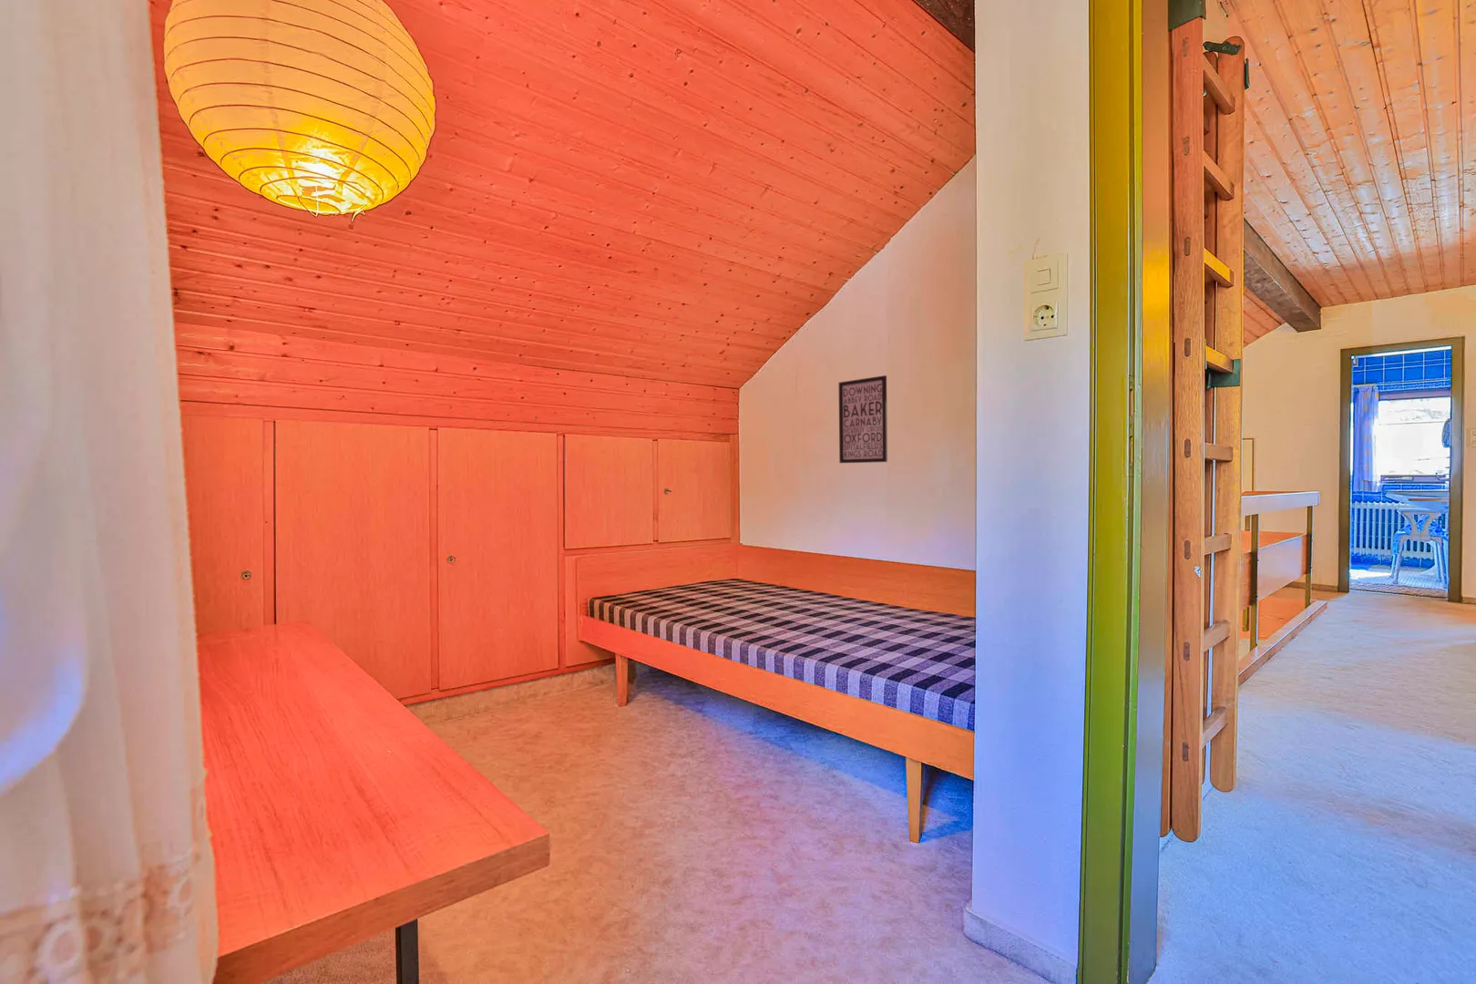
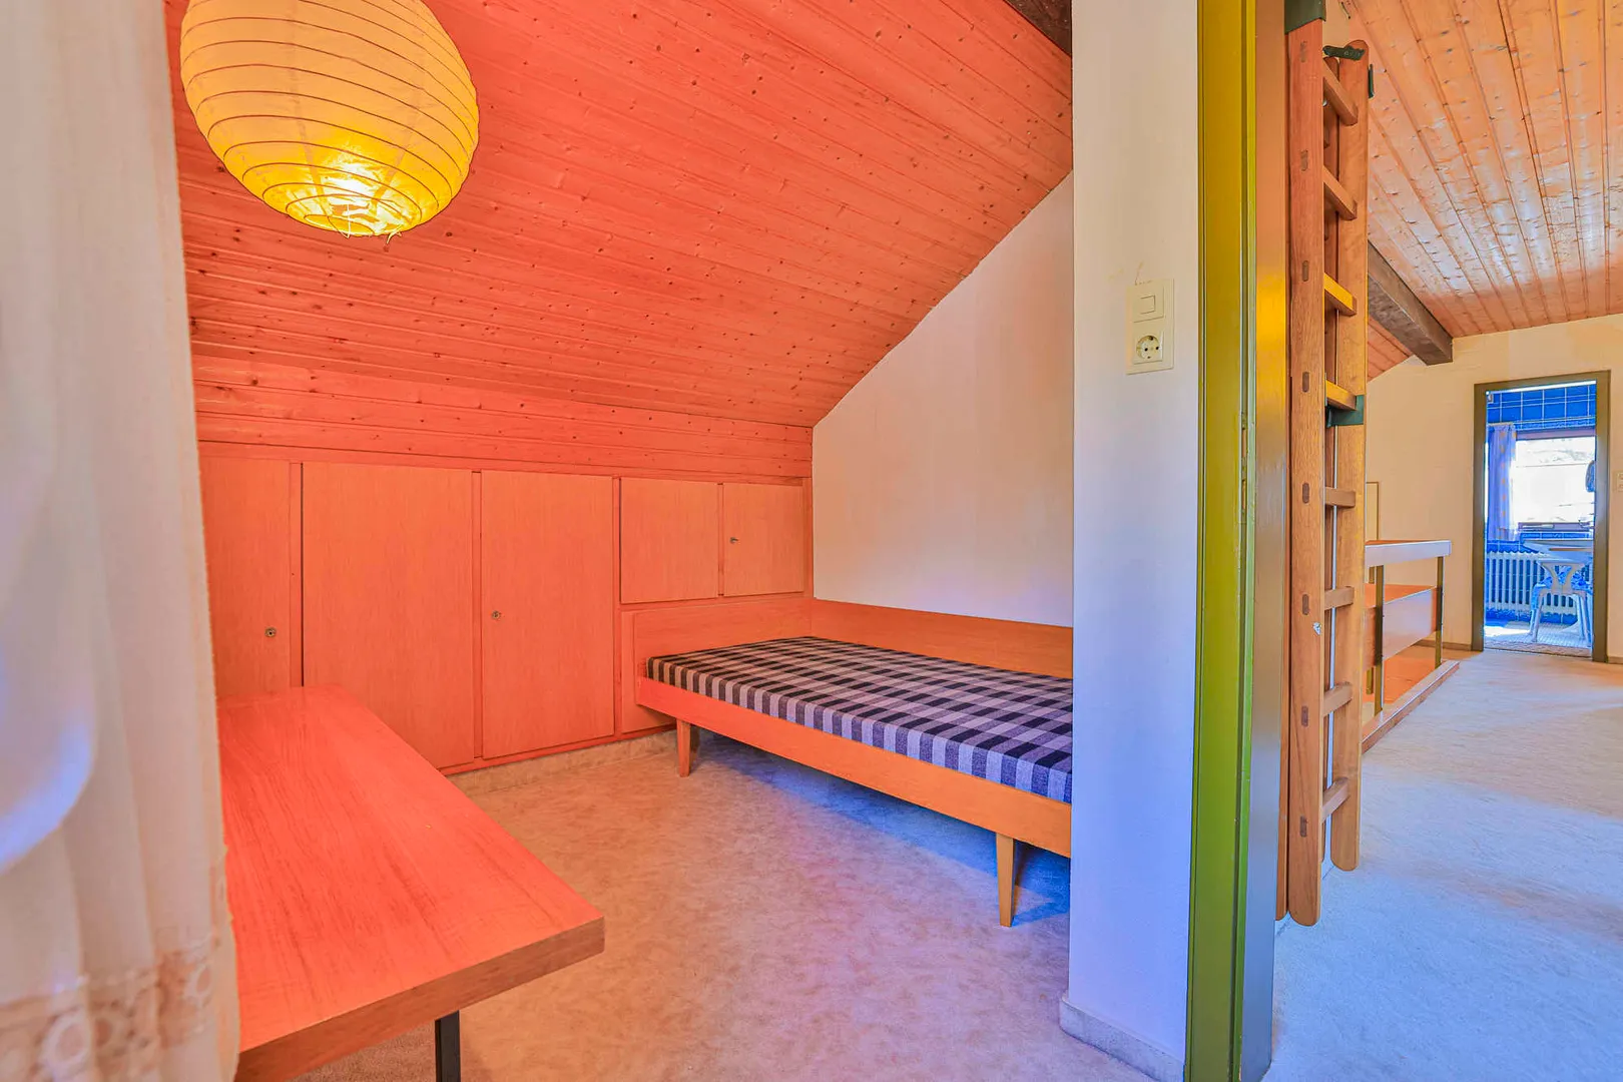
- wall art [838,374,888,463]
